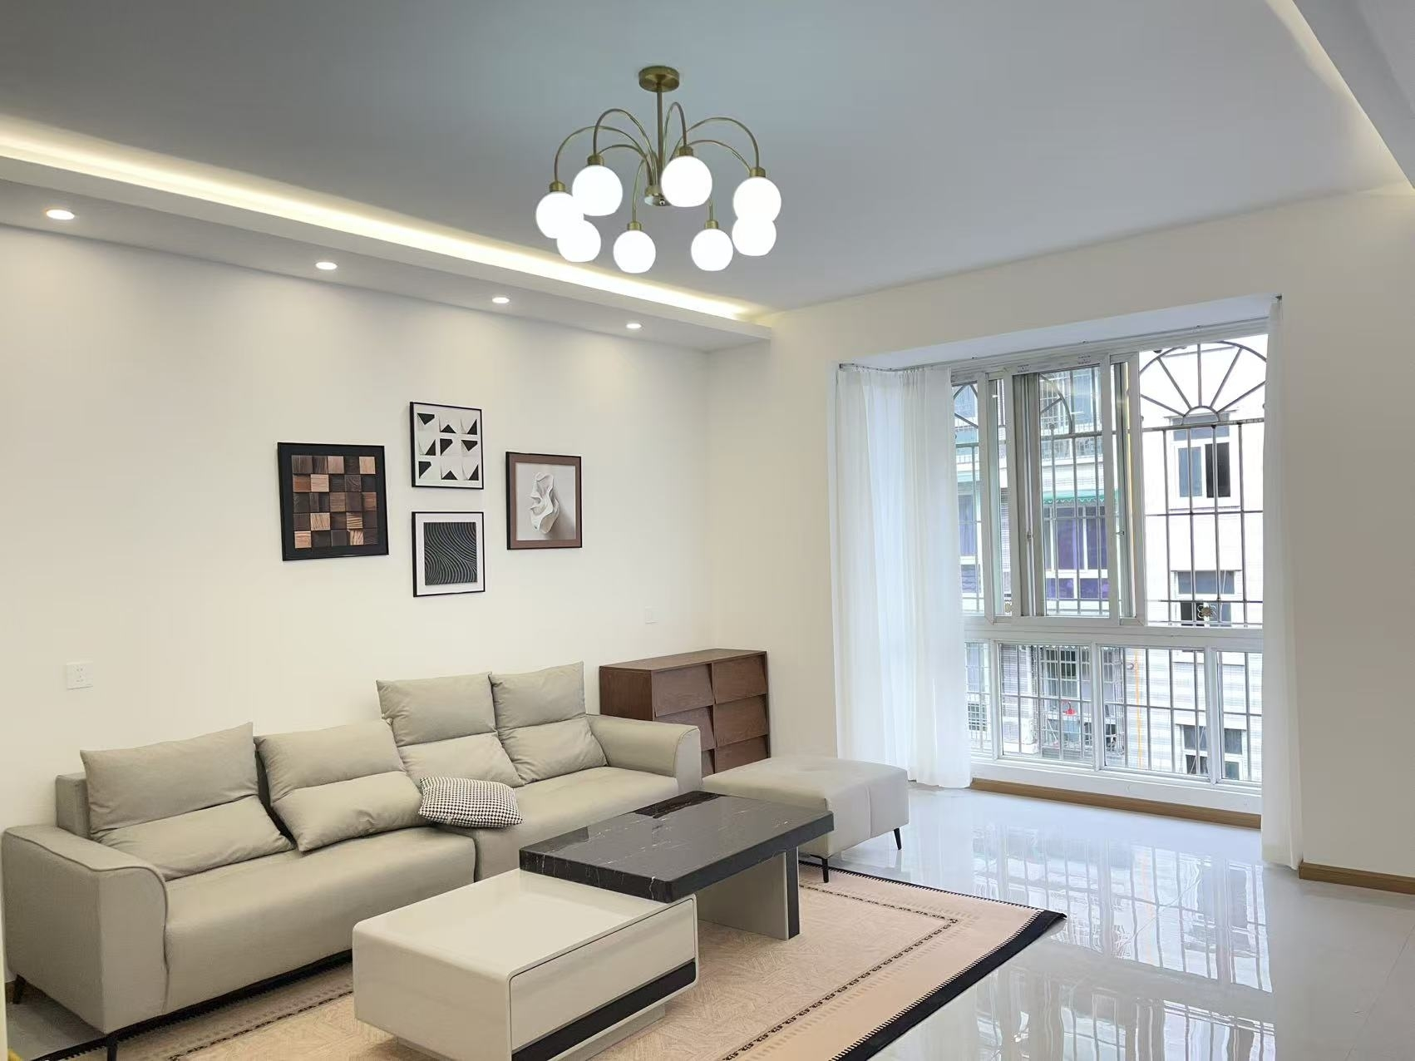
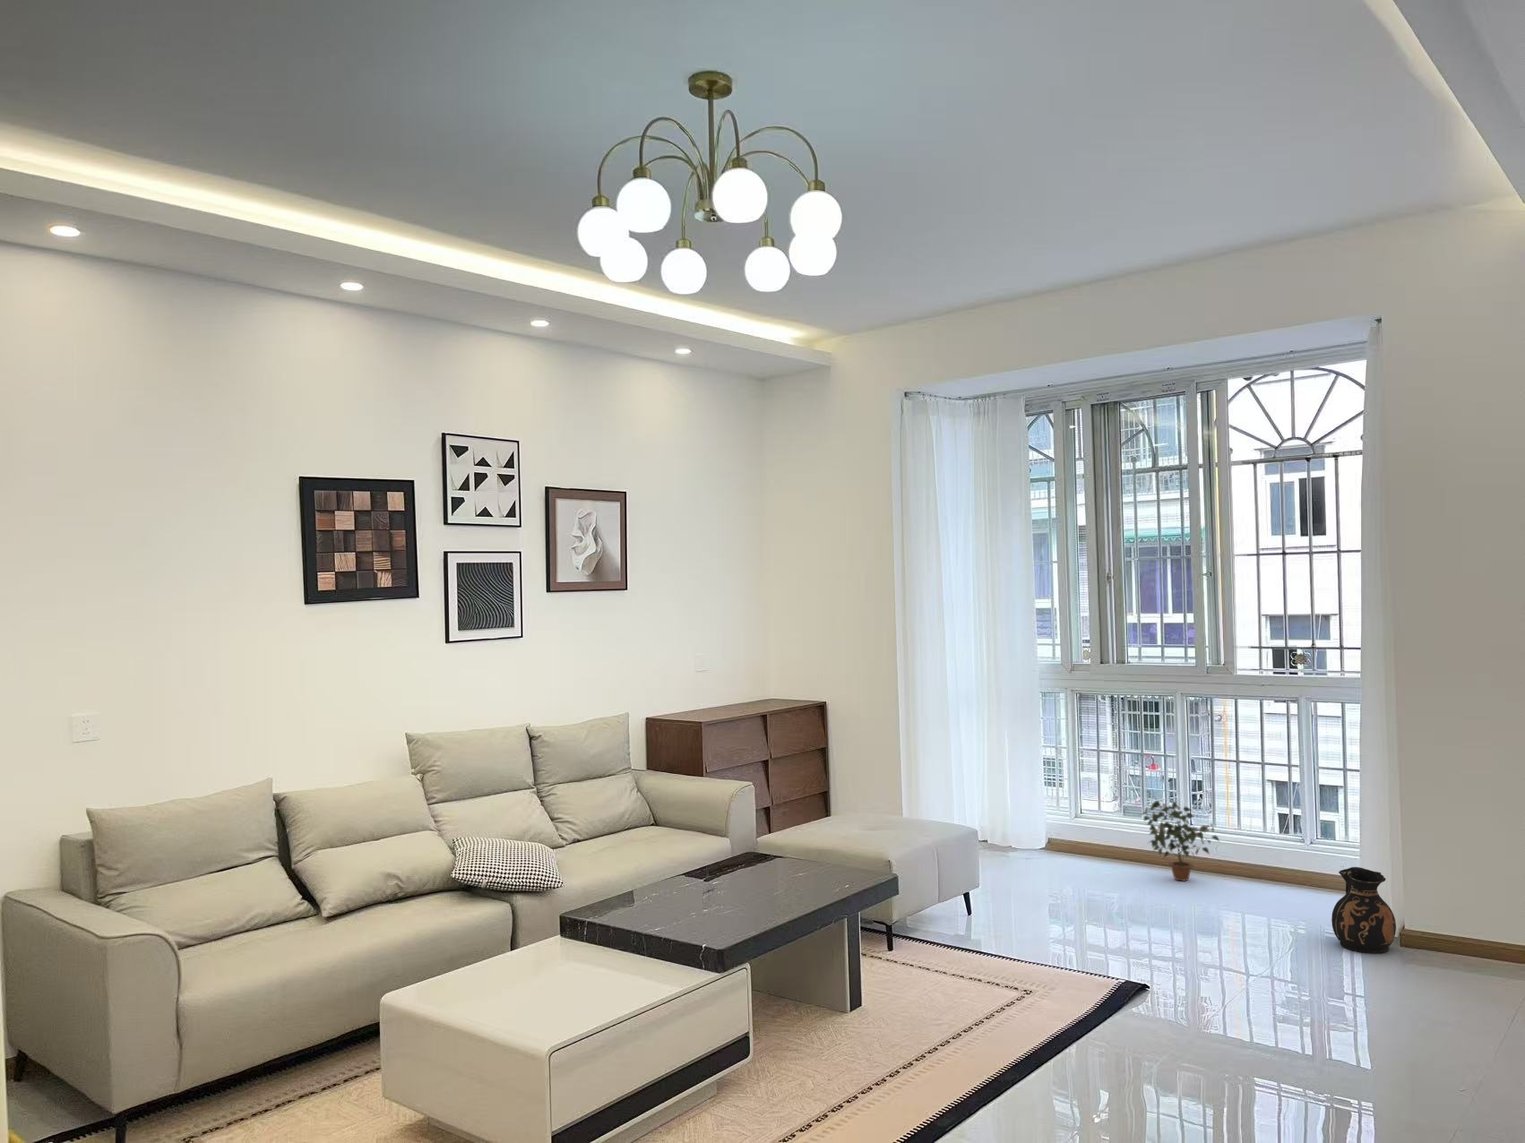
+ potted plant [1140,800,1220,882]
+ ceramic jug [1330,866,1397,955]
